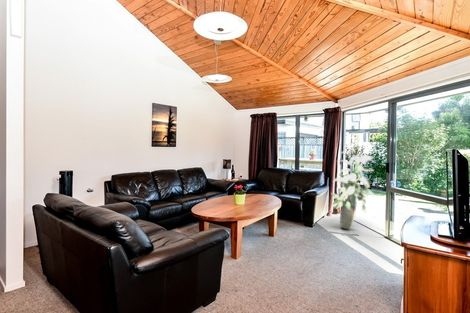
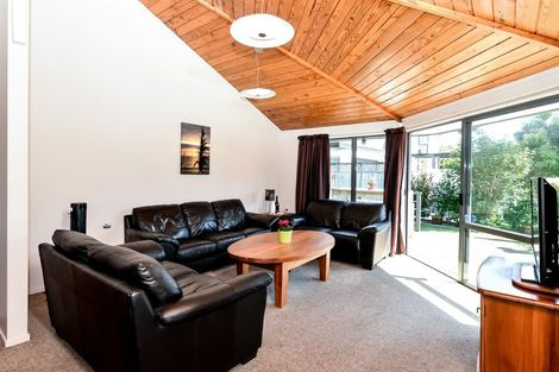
- indoor plant [330,150,376,231]
